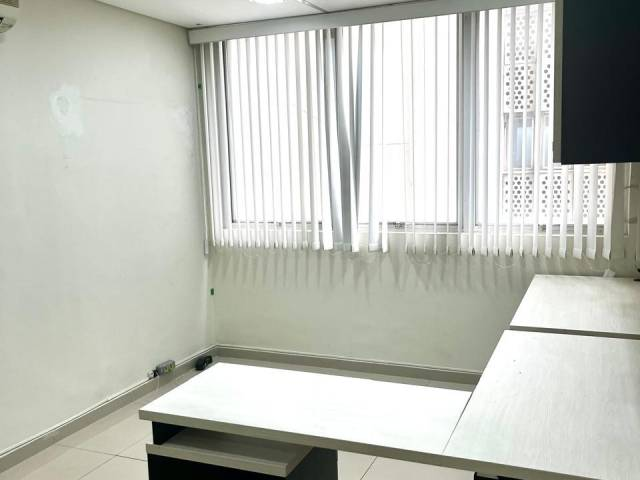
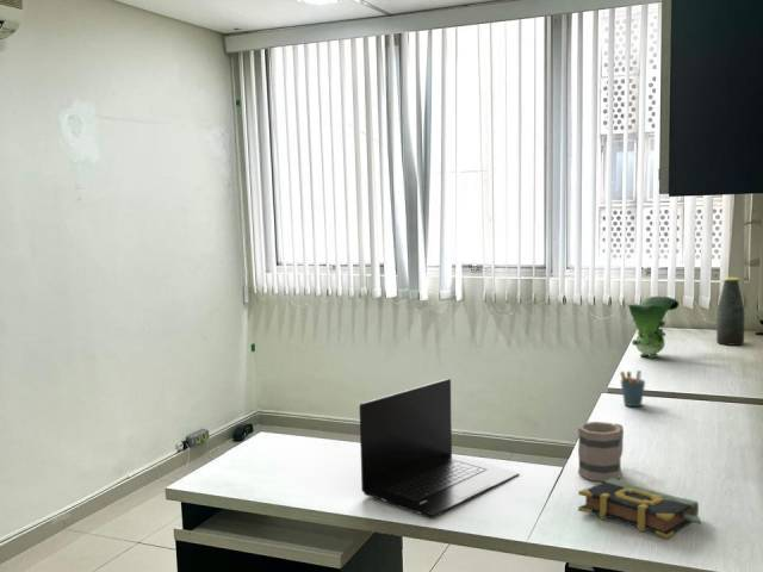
+ laptop [359,378,520,520]
+ toy figurine [627,296,680,359]
+ pen holder [619,369,646,408]
+ bottle [715,276,745,347]
+ mug [577,421,625,483]
+ book [577,479,702,540]
